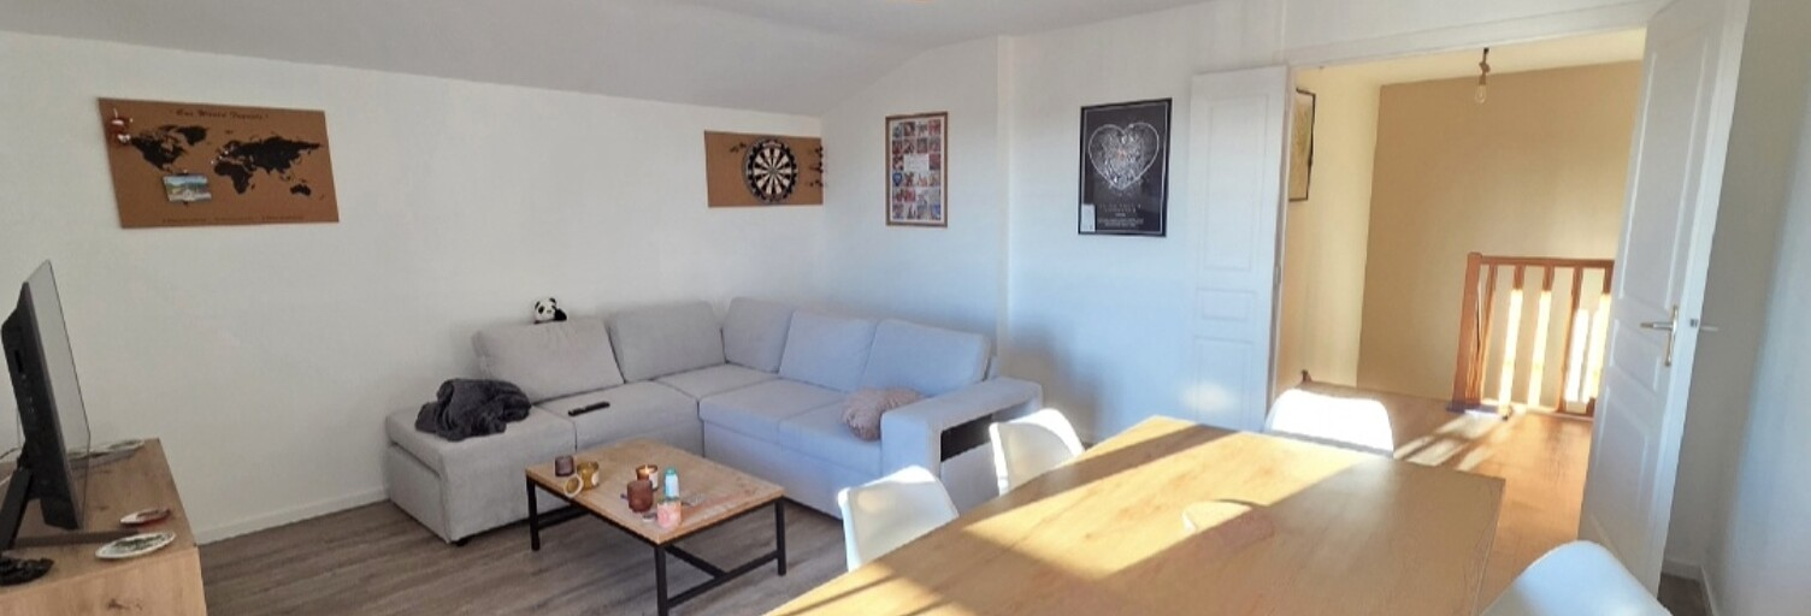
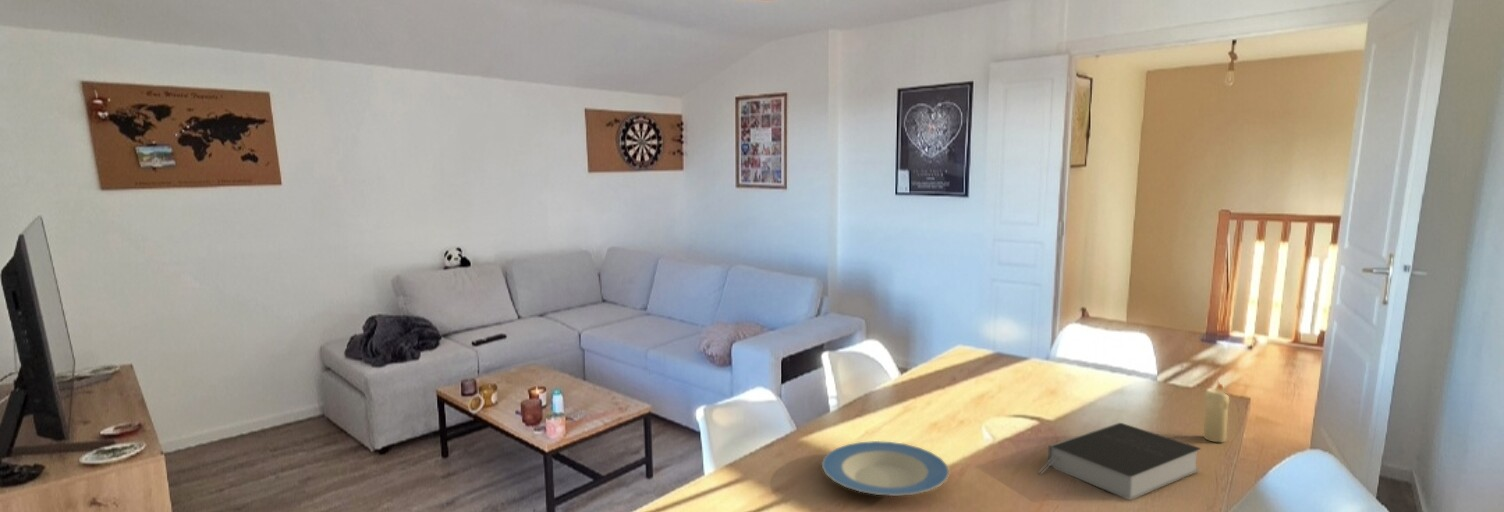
+ plate [821,440,950,497]
+ book [1037,422,1202,501]
+ candle [1203,379,1230,443]
